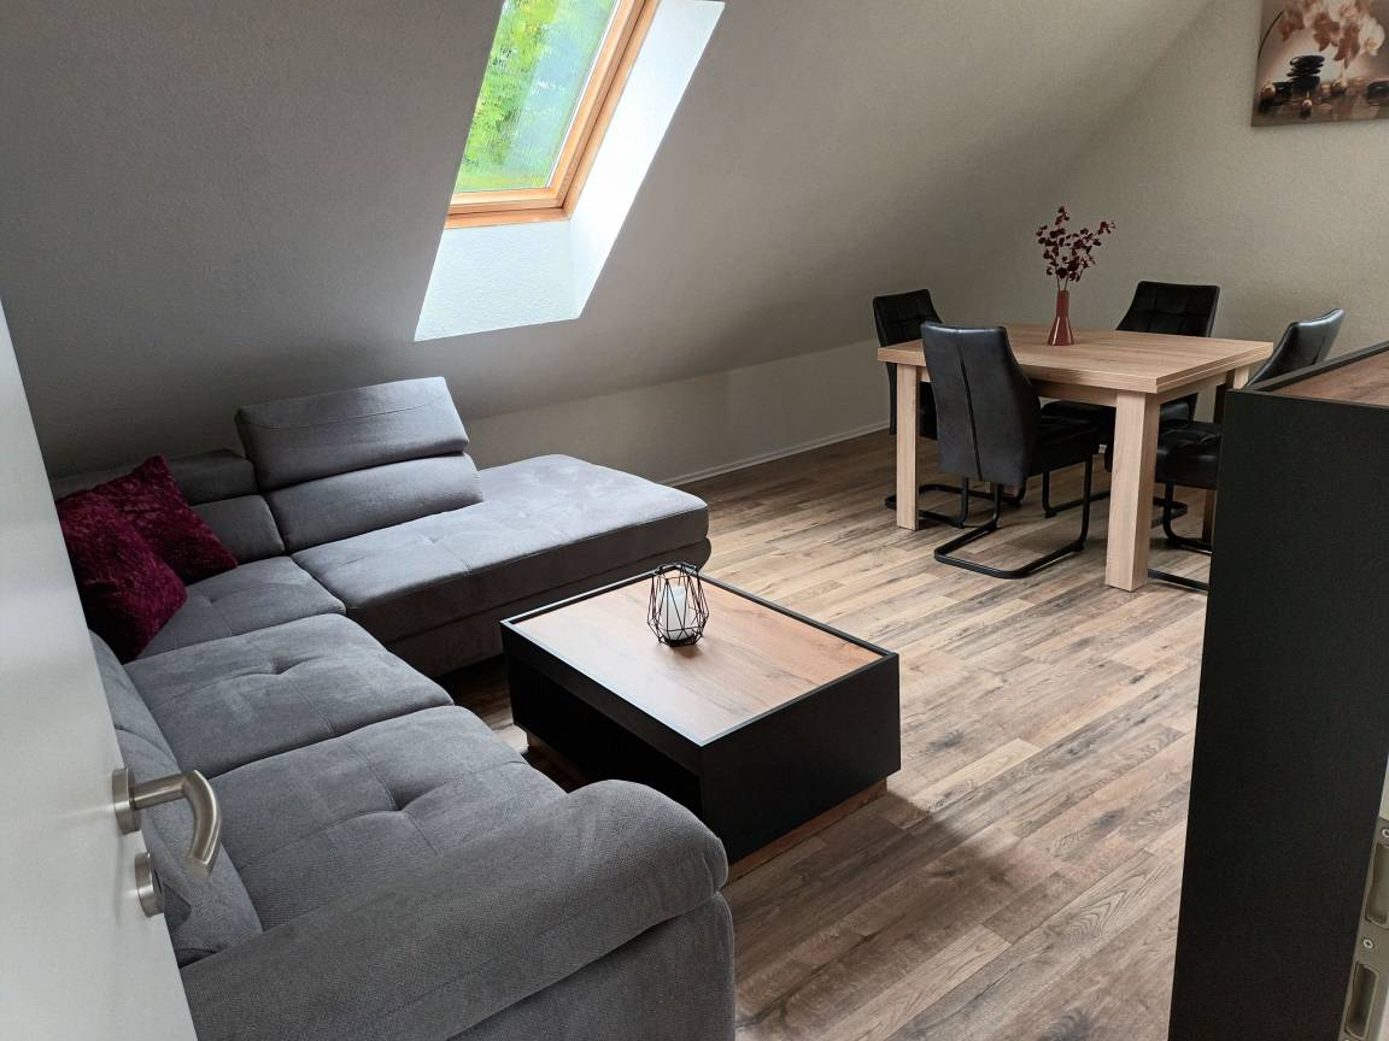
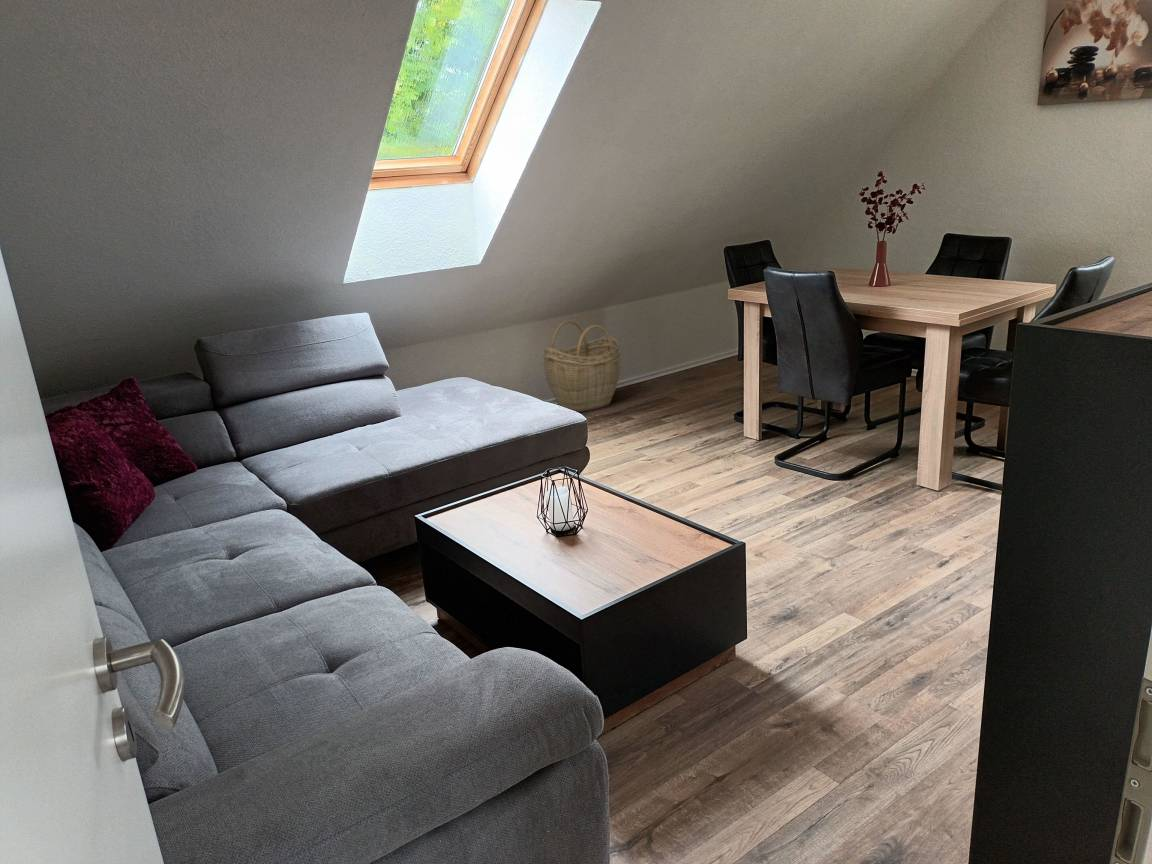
+ woven basket [543,320,621,413]
